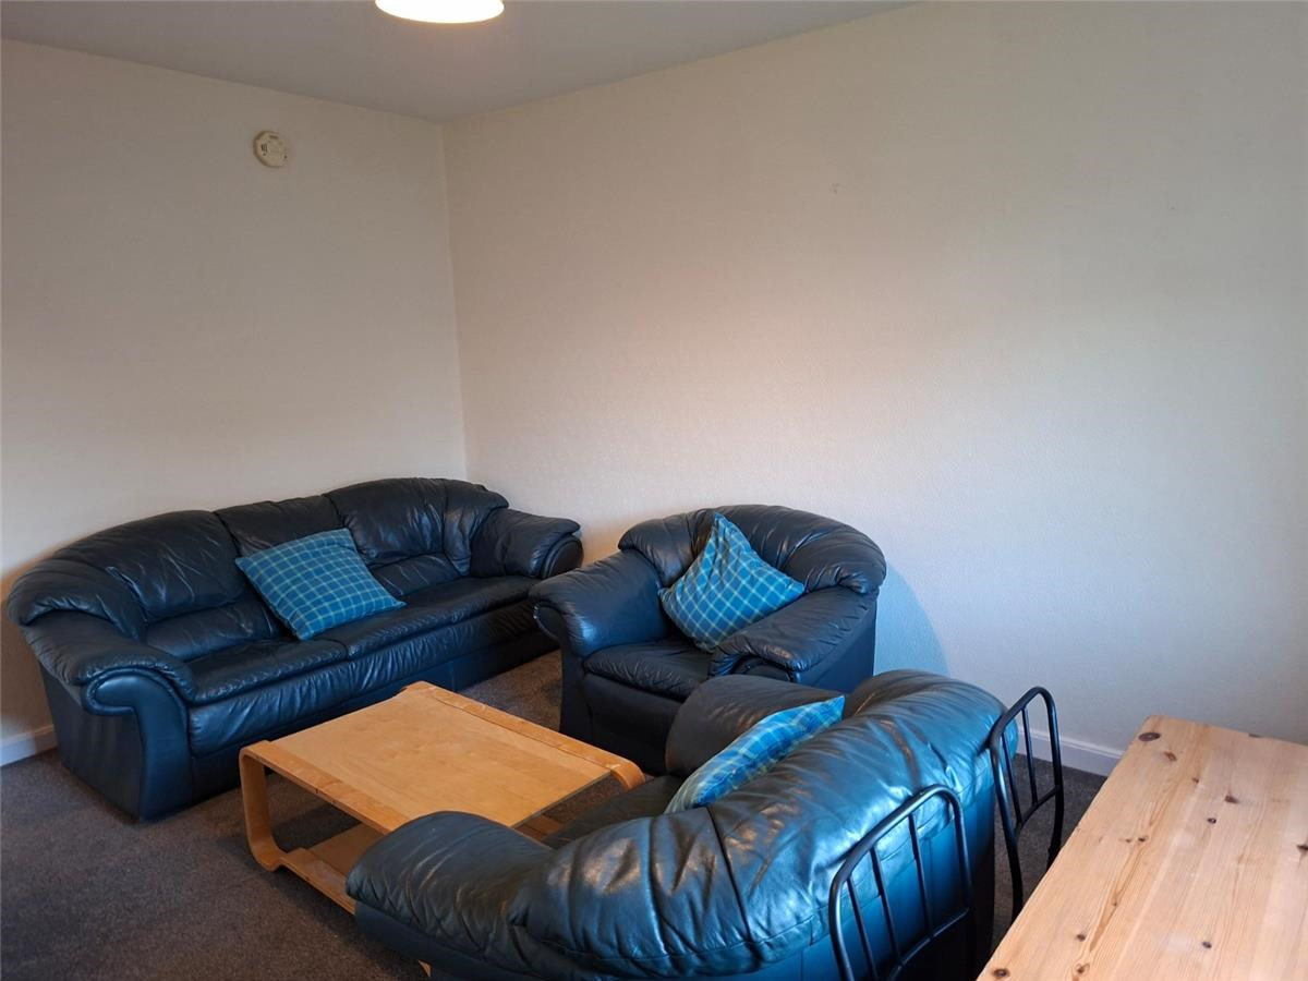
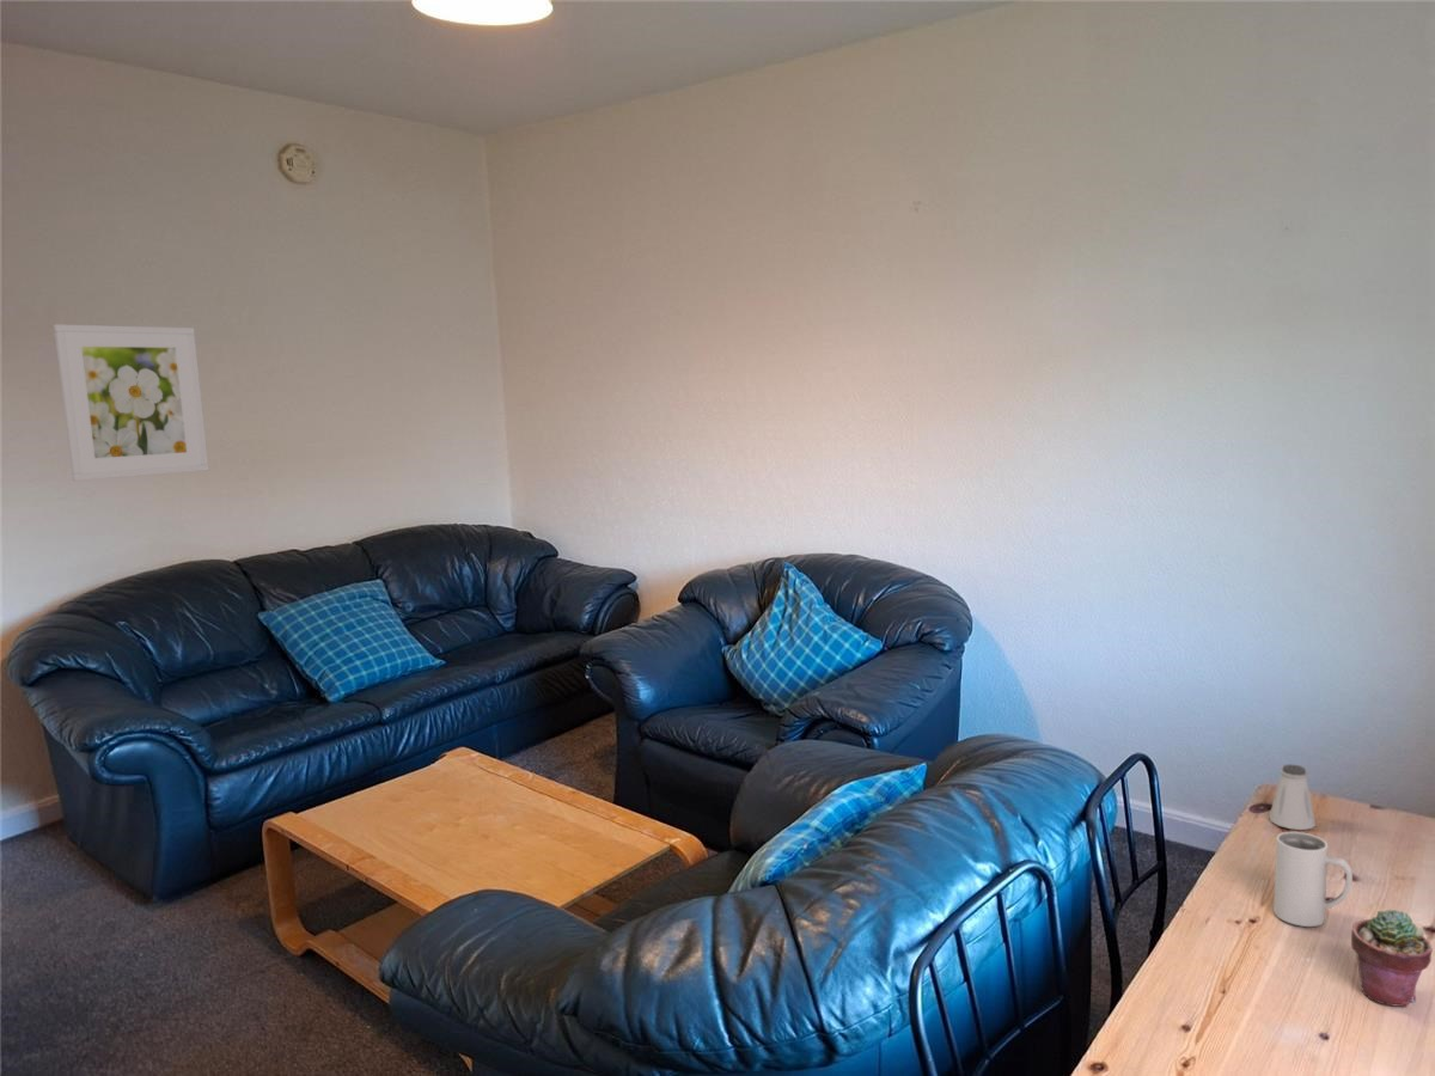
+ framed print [53,323,209,482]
+ mug [1272,831,1354,928]
+ saltshaker [1268,763,1317,831]
+ potted succulent [1350,909,1434,1008]
